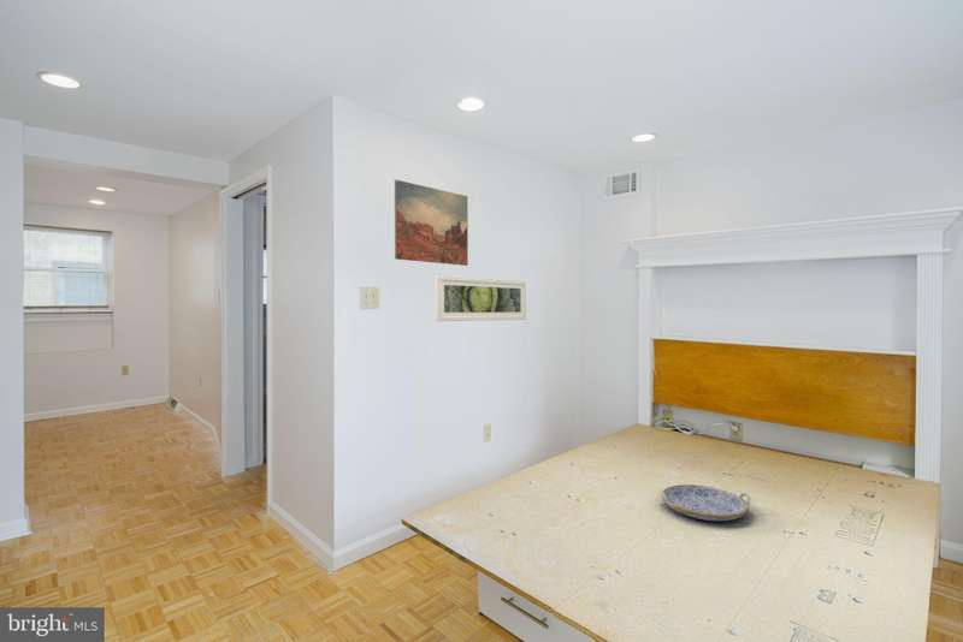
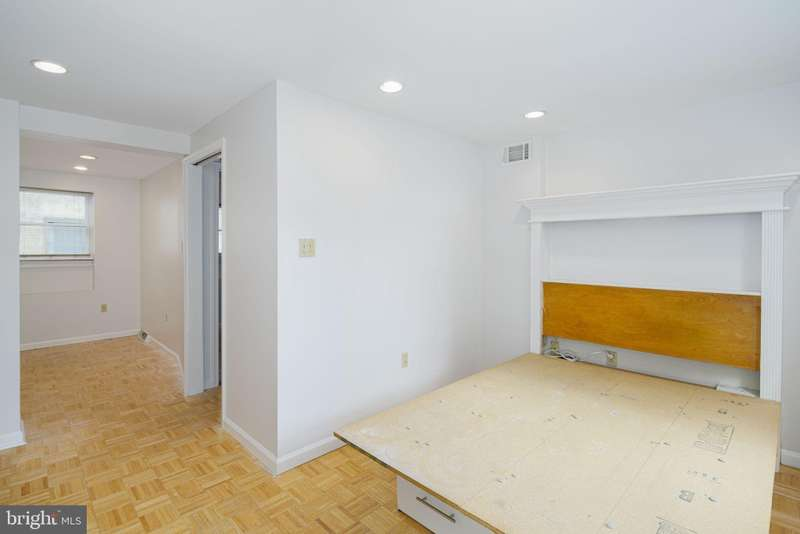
- wall art [394,179,469,267]
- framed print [435,274,527,322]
- serving tray [657,483,751,522]
